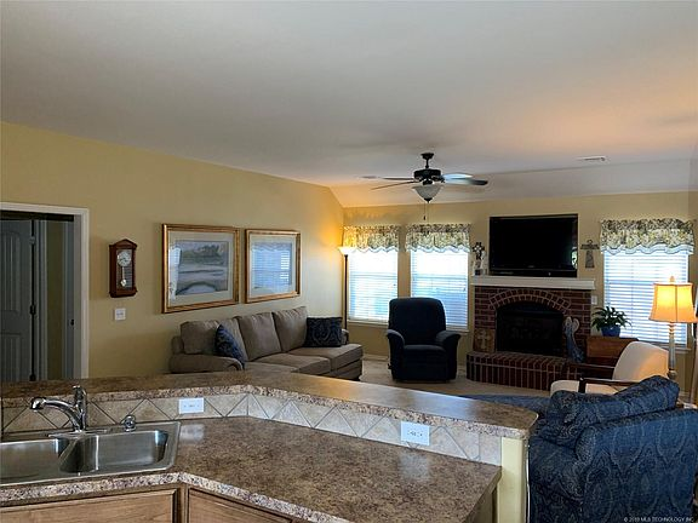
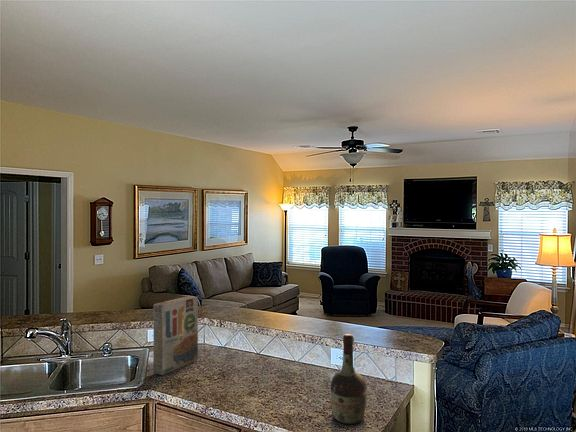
+ cognac bottle [329,333,368,425]
+ cereal box [152,295,199,376]
